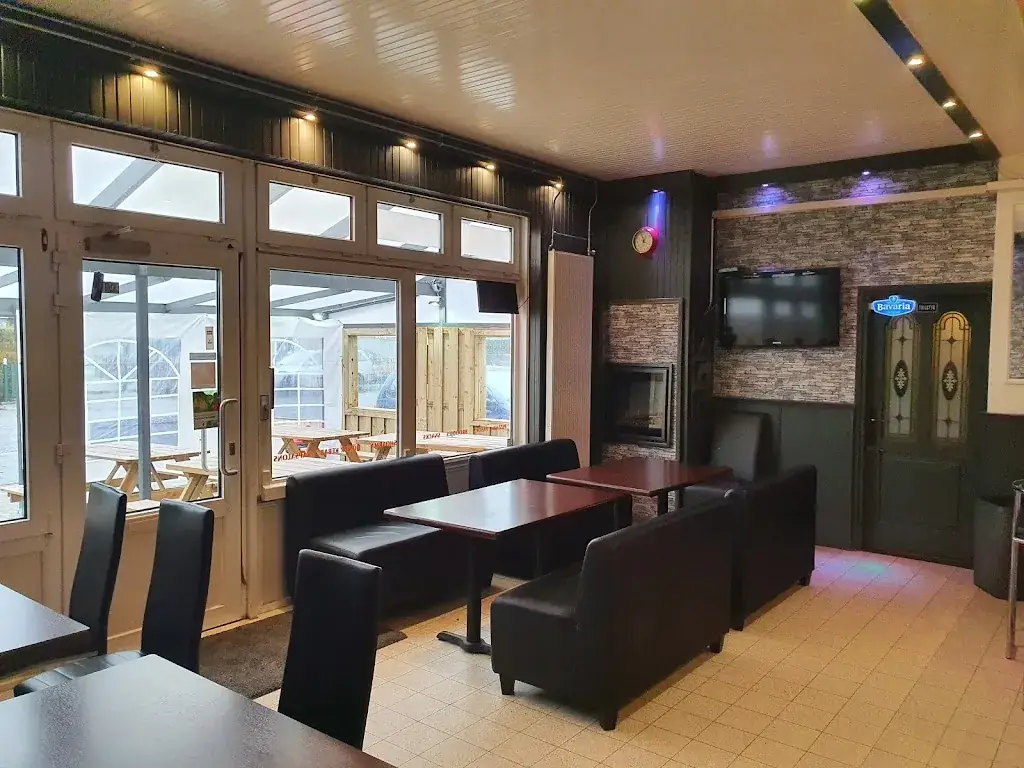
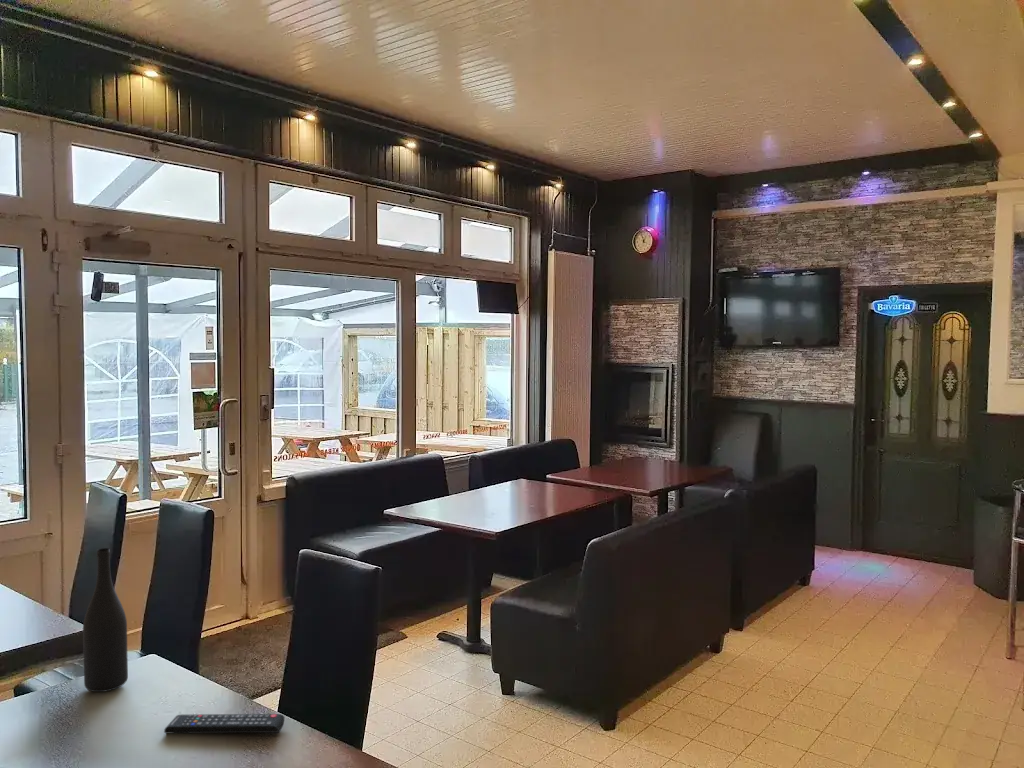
+ wine bottle [82,547,129,693]
+ remote control [163,713,285,734]
